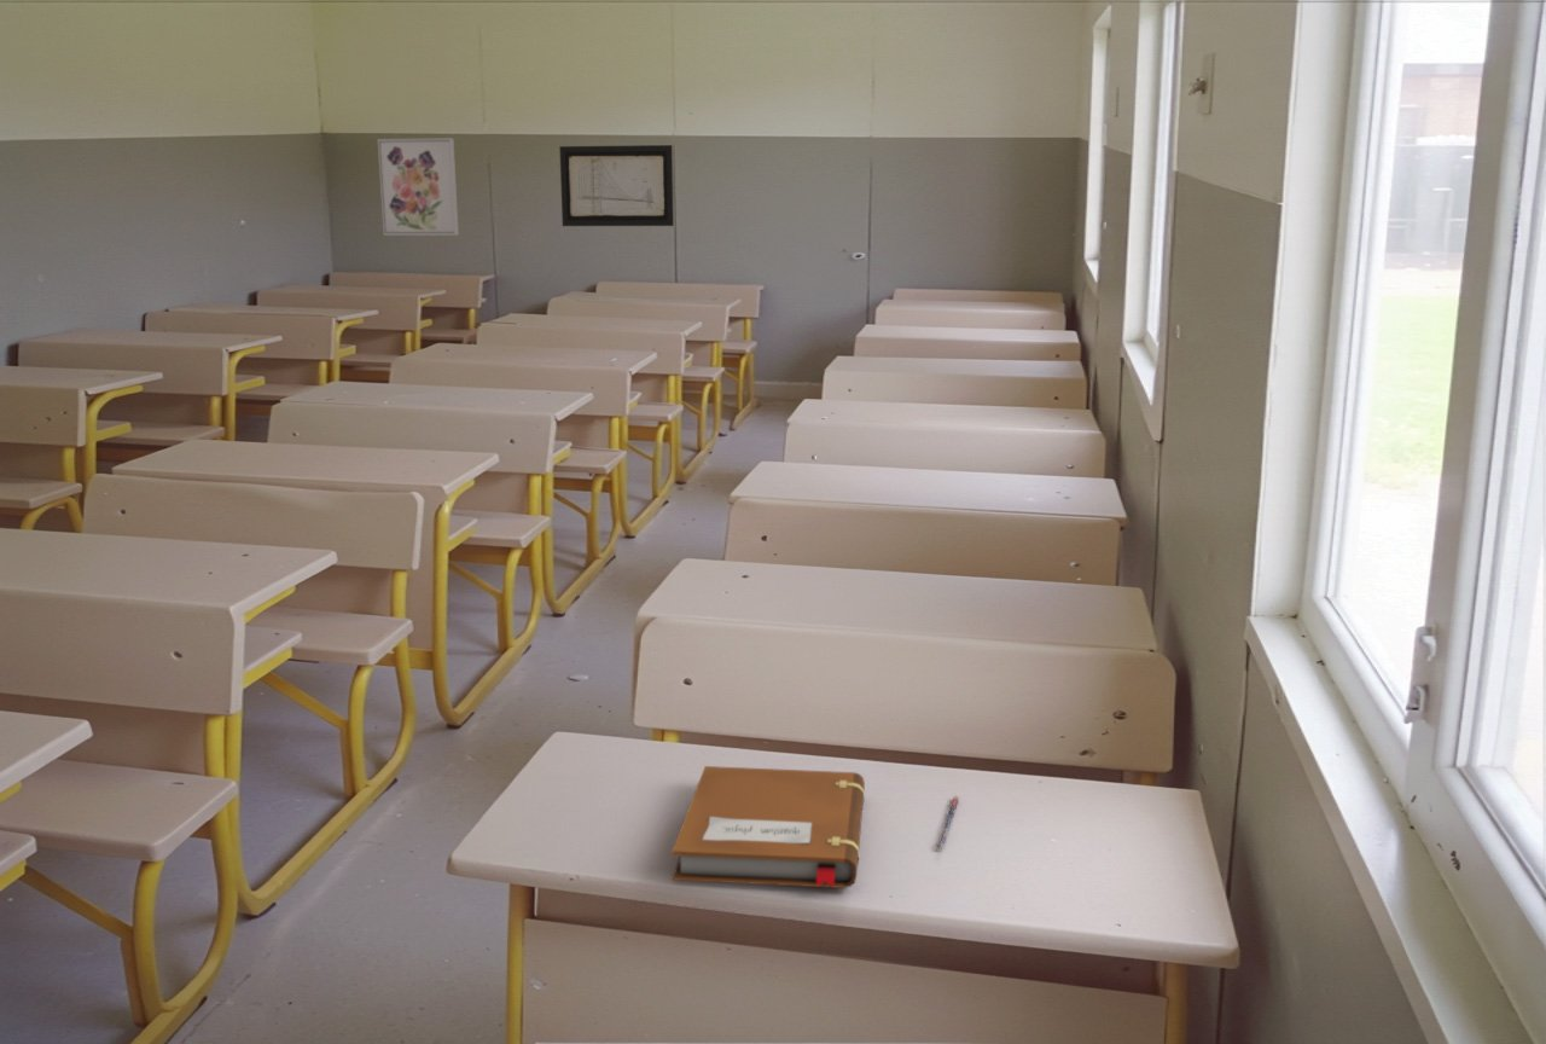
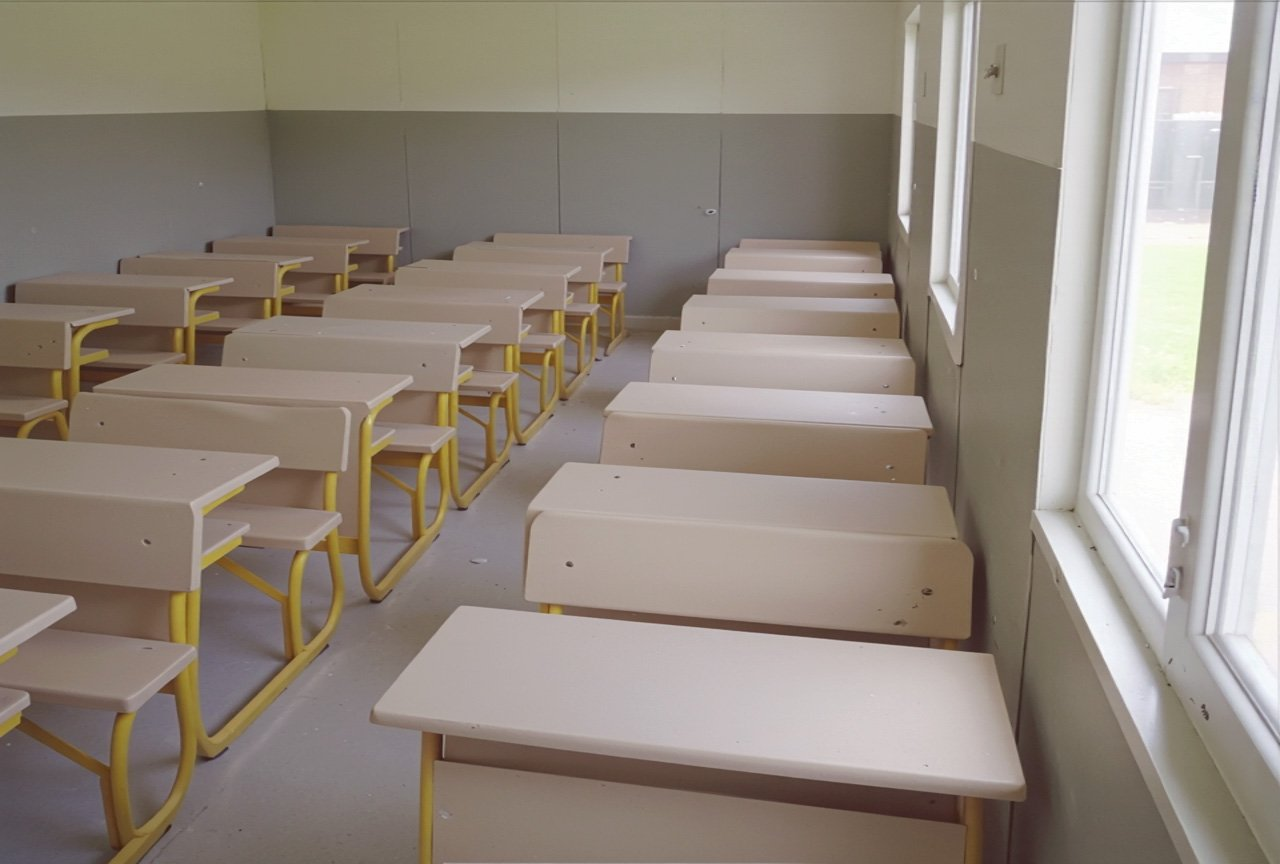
- notebook [670,765,866,889]
- pen [936,795,960,849]
- wall art [377,137,460,237]
- wall art [558,144,675,227]
